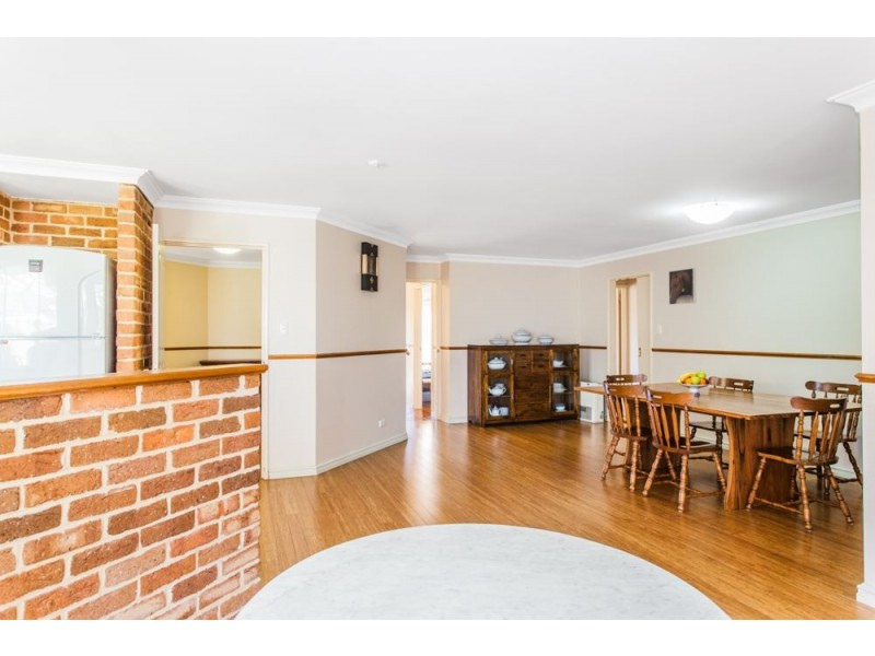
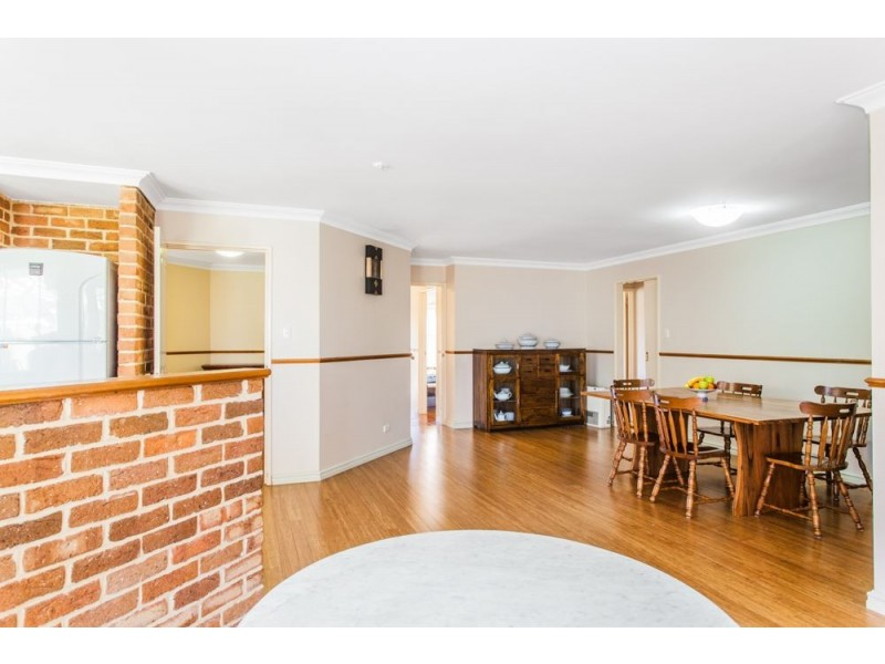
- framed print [668,267,697,306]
